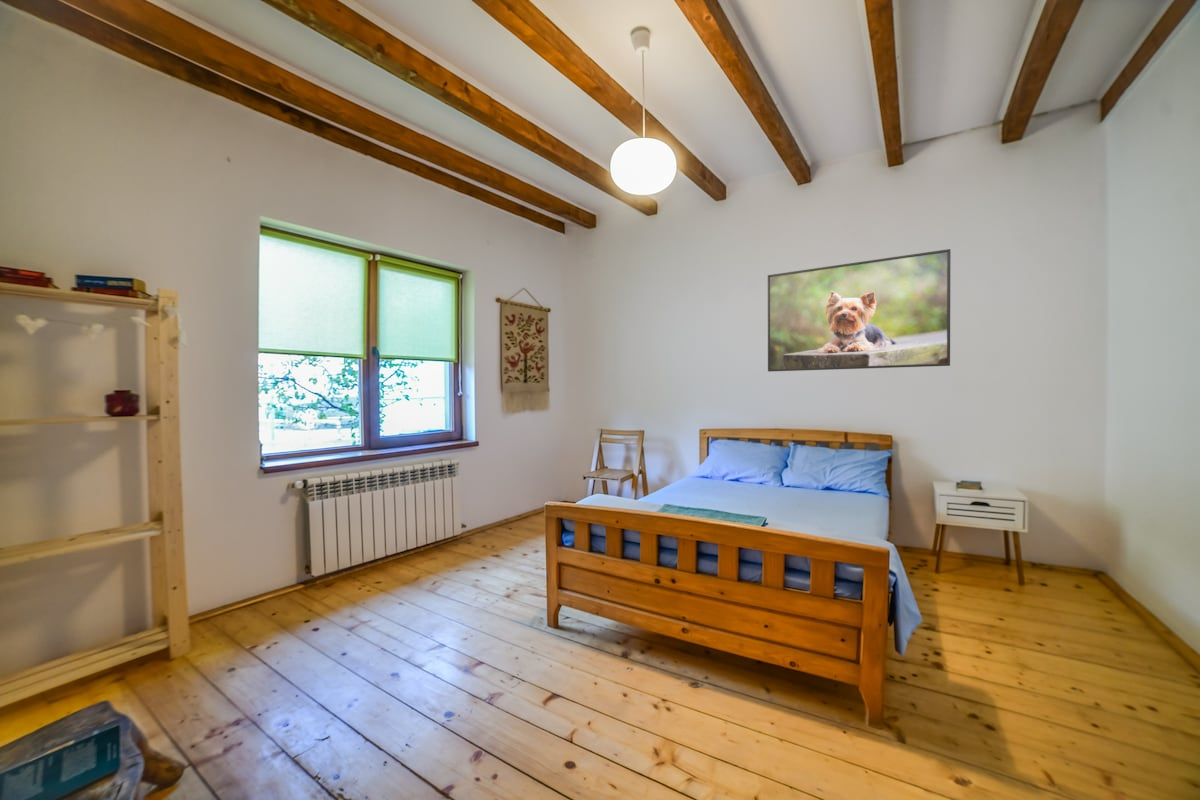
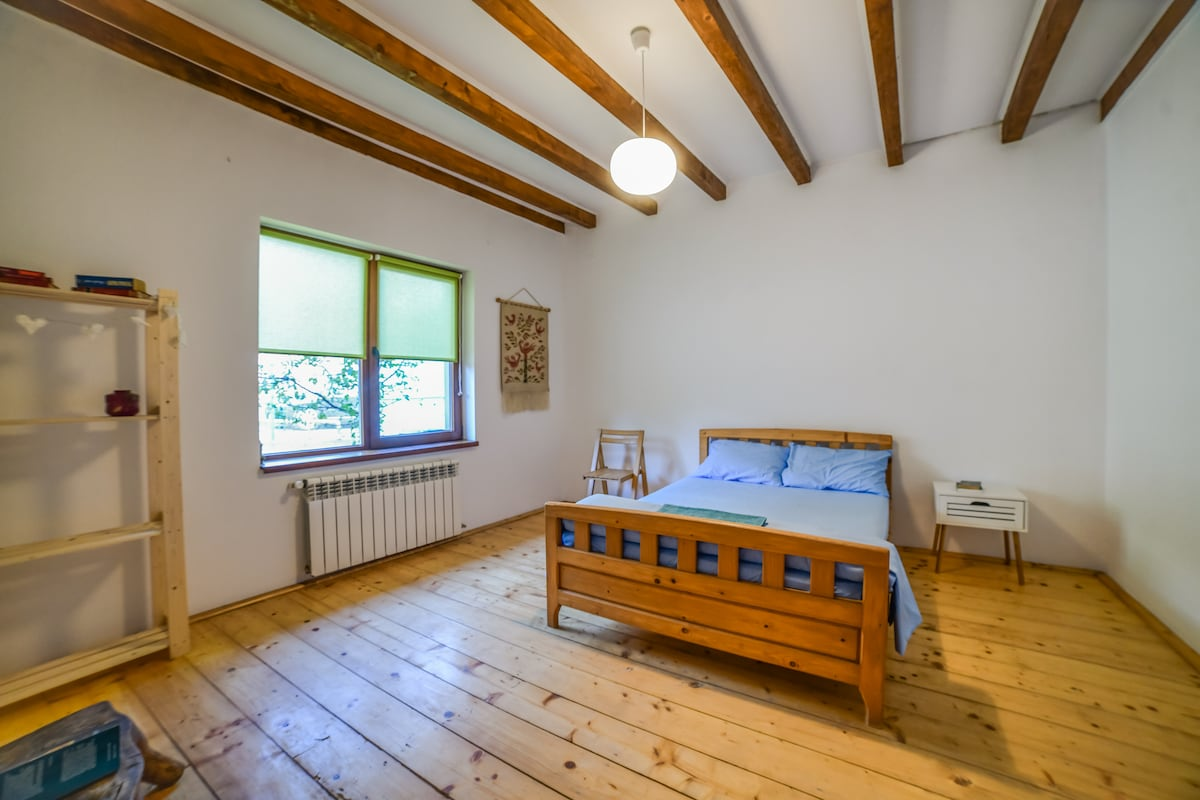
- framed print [767,248,951,372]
